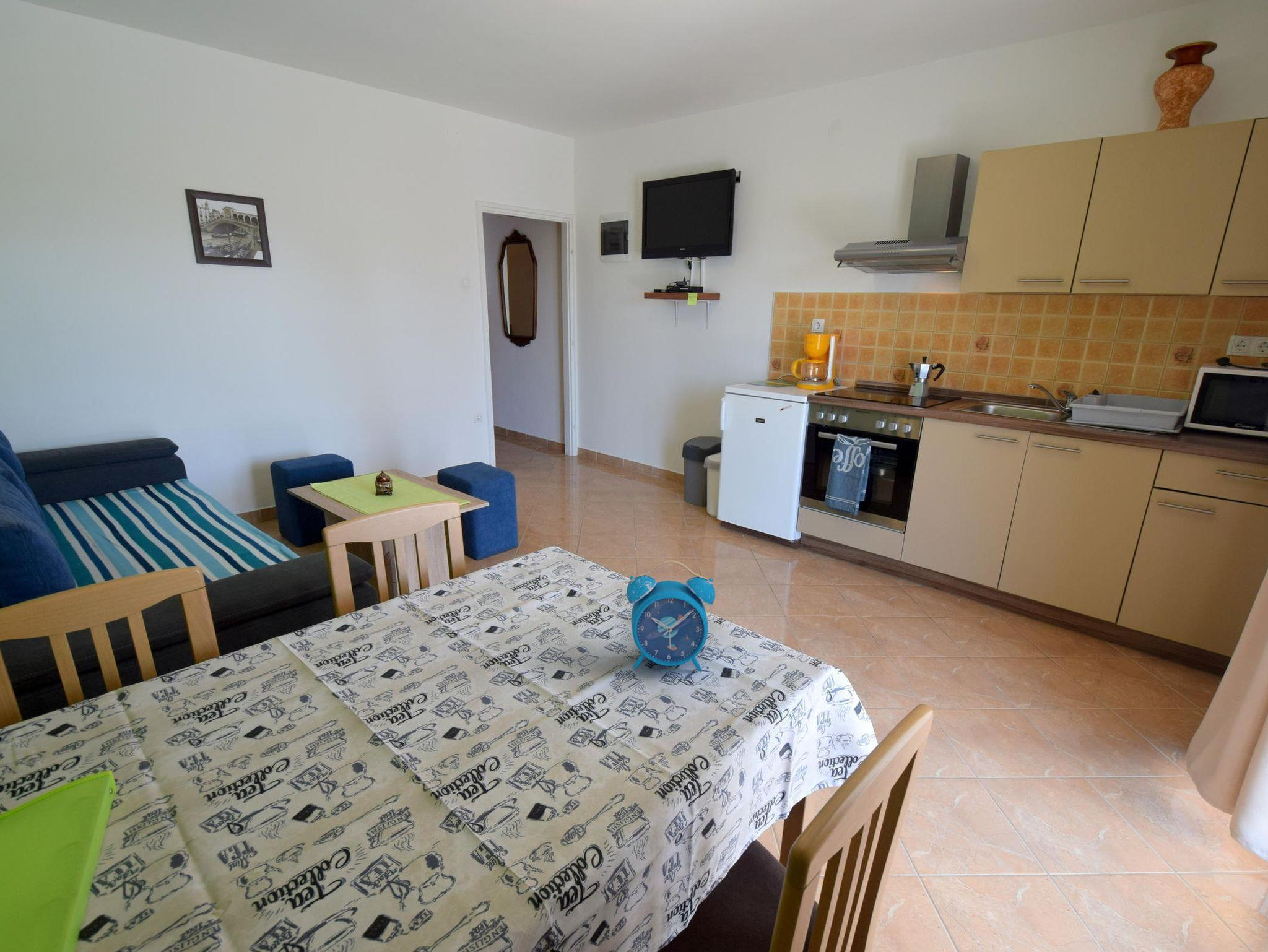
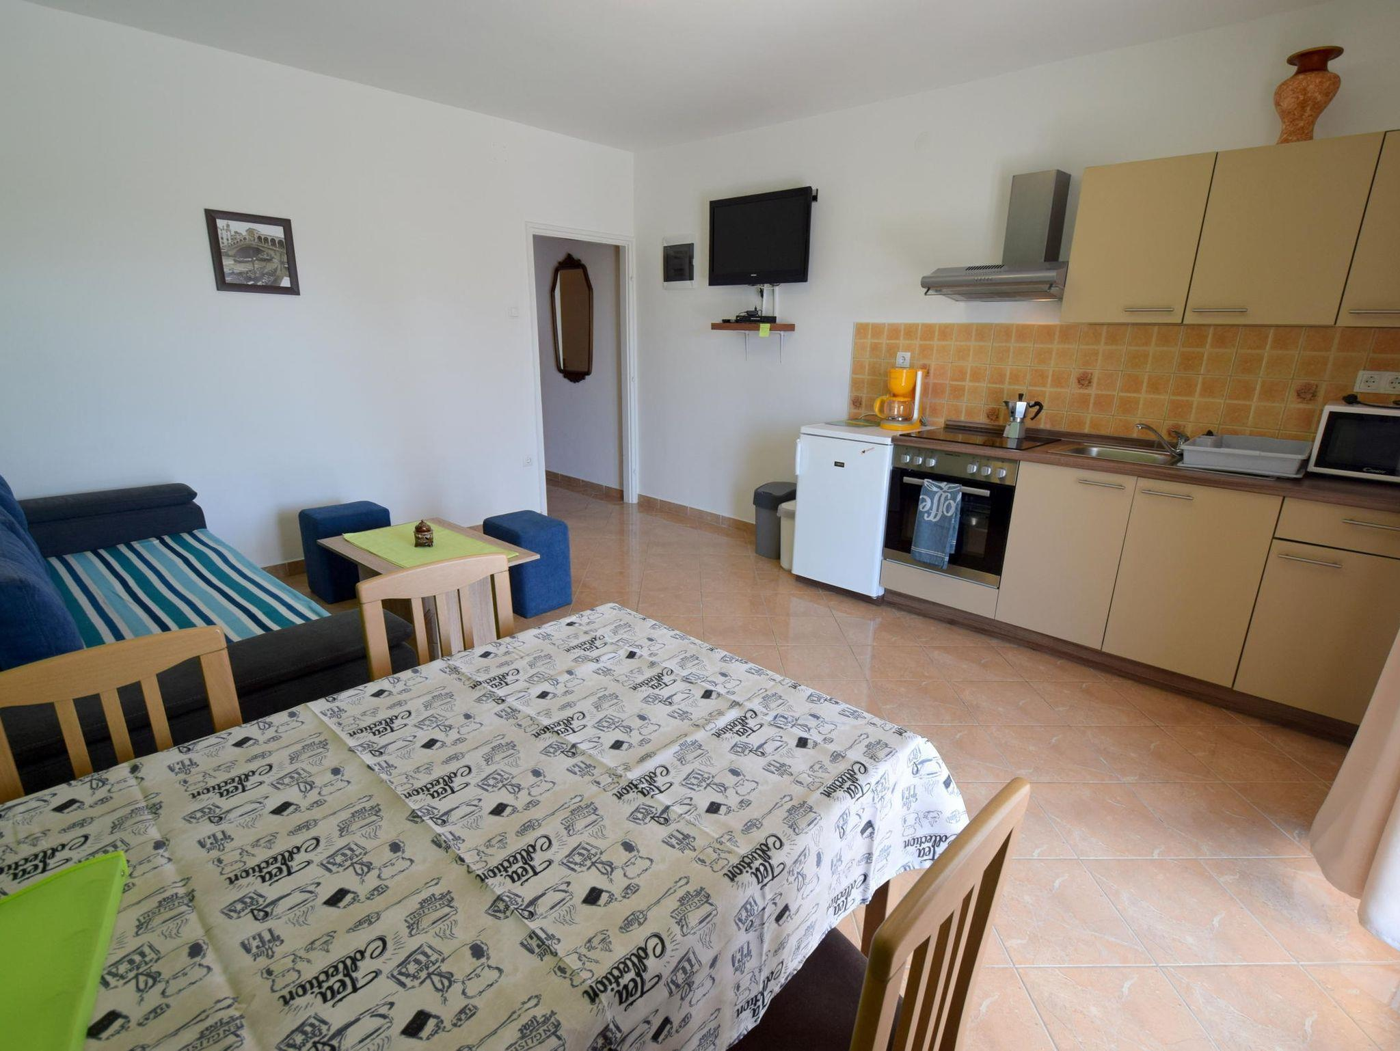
- alarm clock [626,560,716,672]
